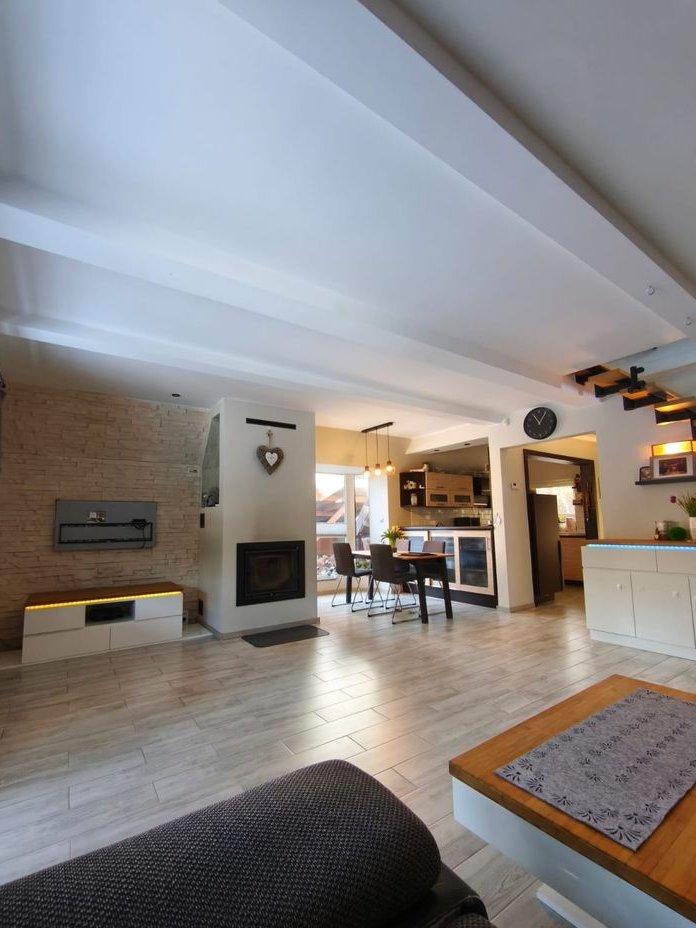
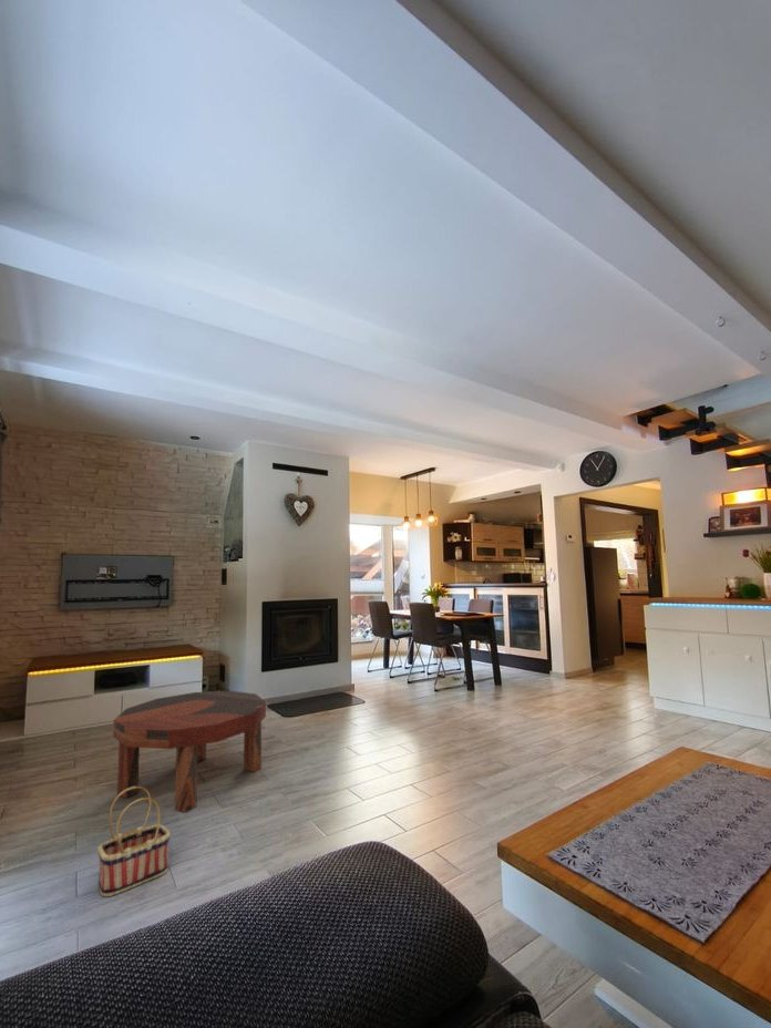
+ coffee table [112,690,267,814]
+ basket [97,785,172,897]
